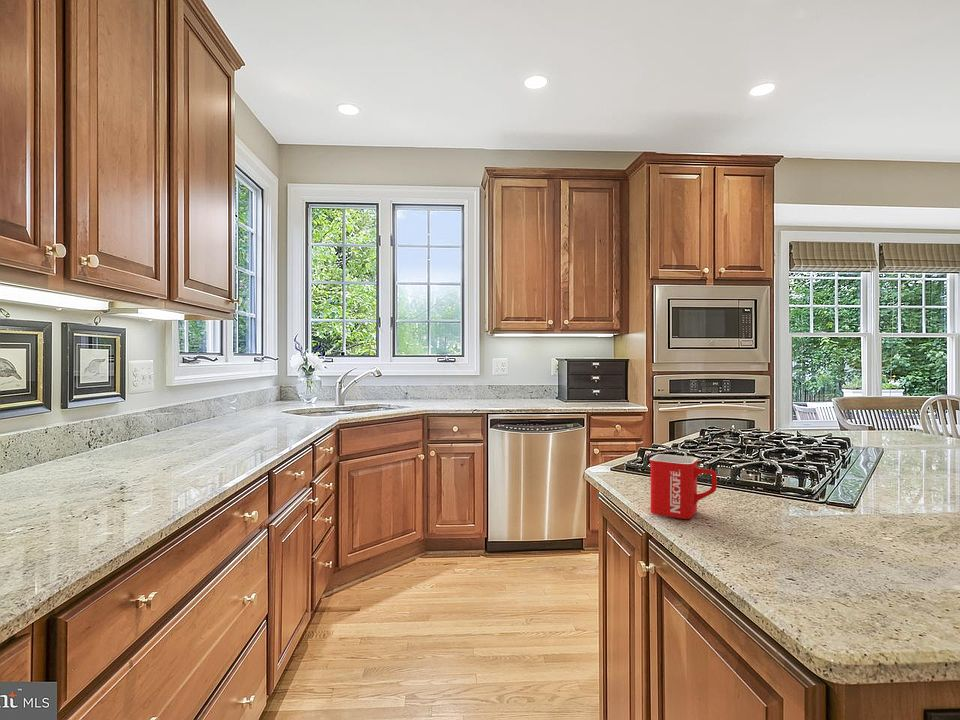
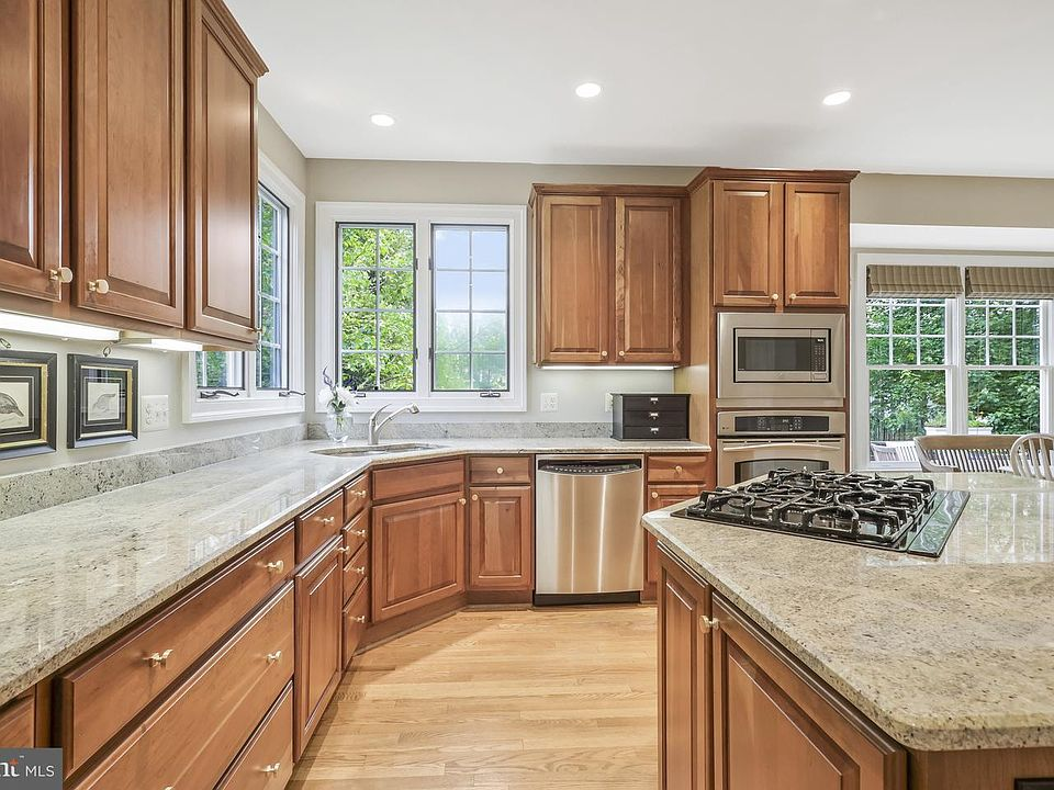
- mug [648,453,718,520]
